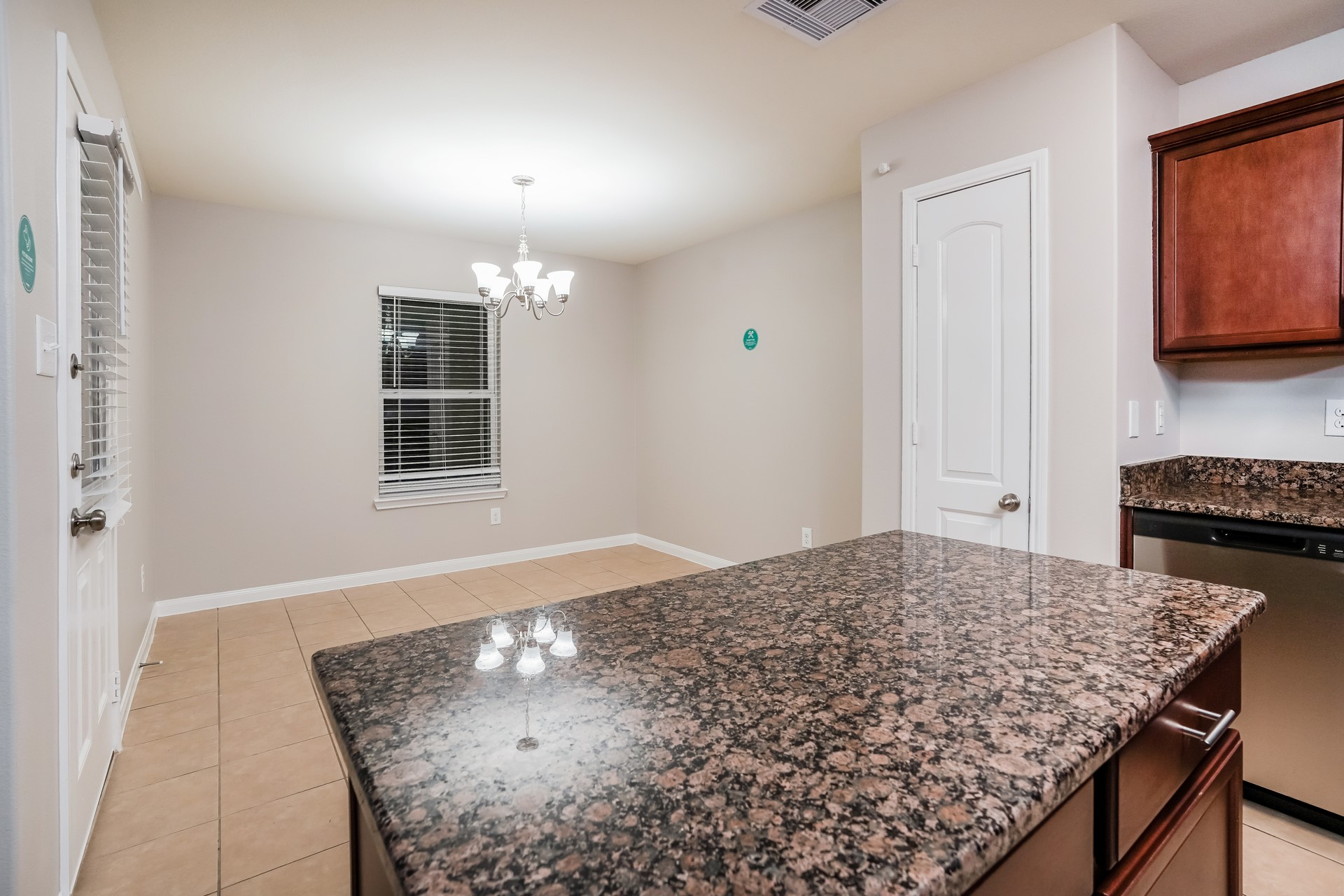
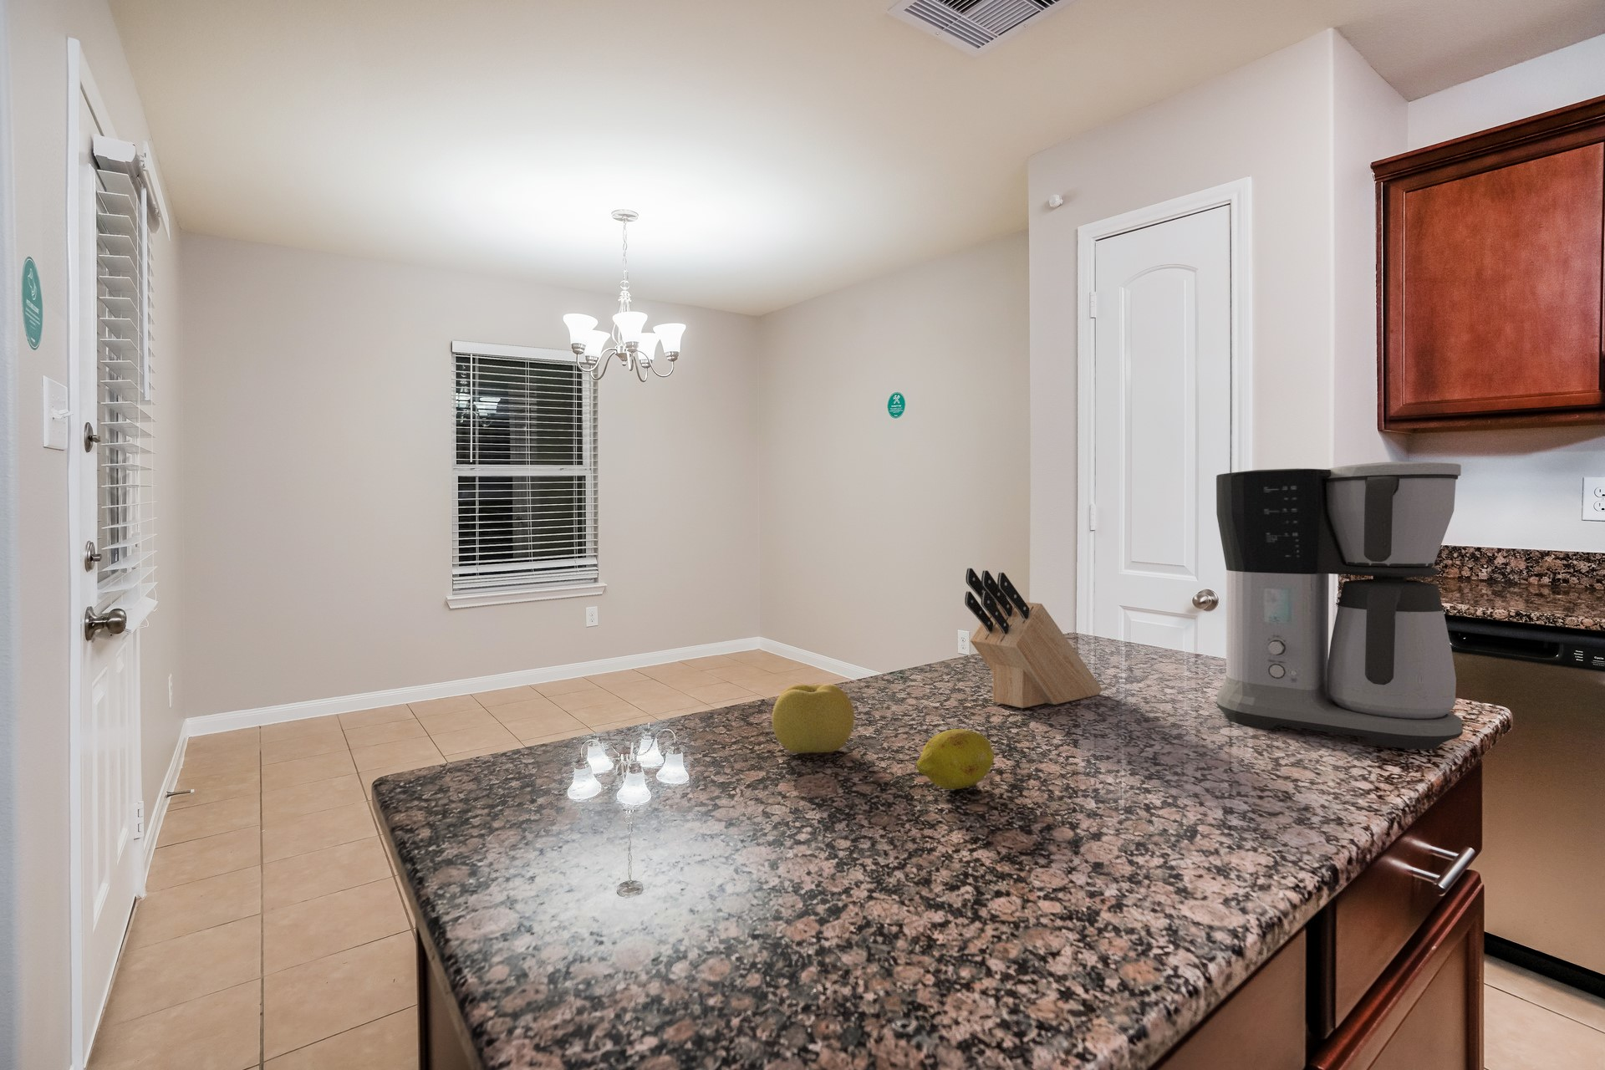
+ fruit [915,728,995,789]
+ fruit [771,683,855,754]
+ knife block [964,567,1102,709]
+ coffee maker [1216,461,1464,751]
